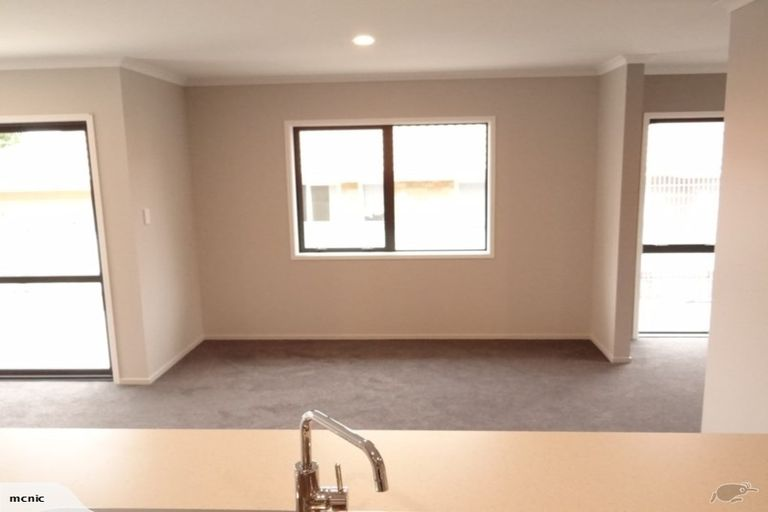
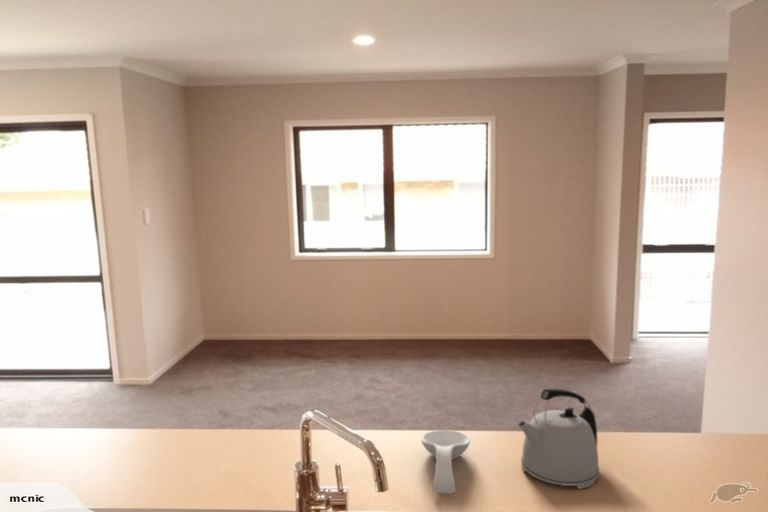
+ spoon rest [420,429,471,494]
+ kettle [517,388,600,490]
